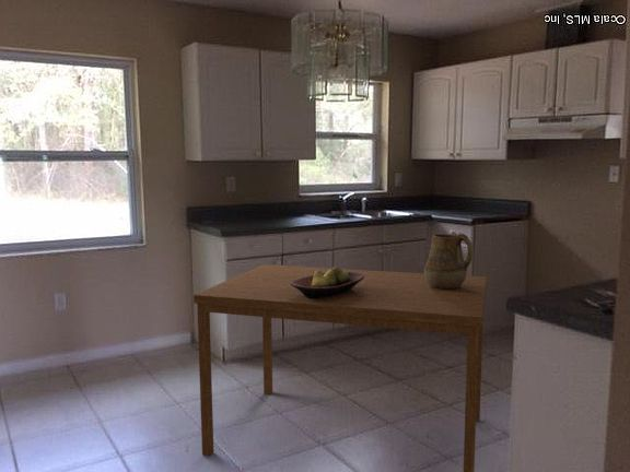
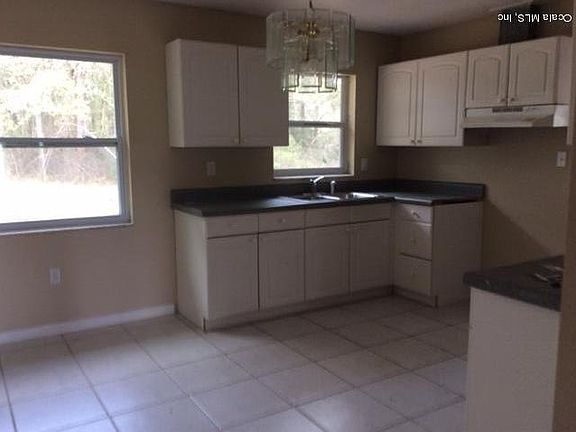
- dining table [192,263,488,472]
- fruit bowl [290,266,364,298]
- pitcher [423,233,475,290]
